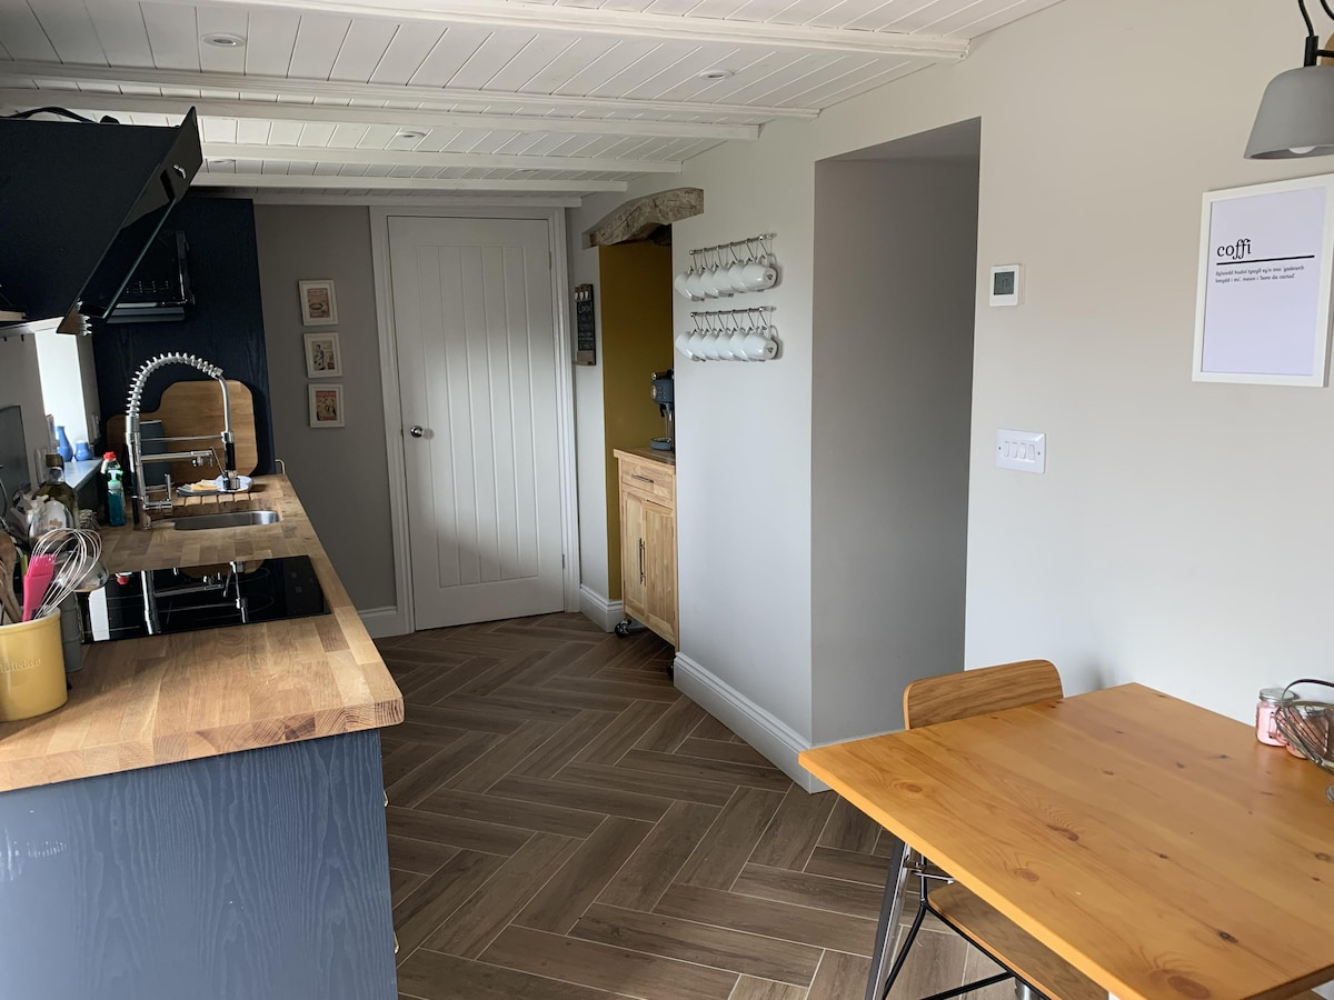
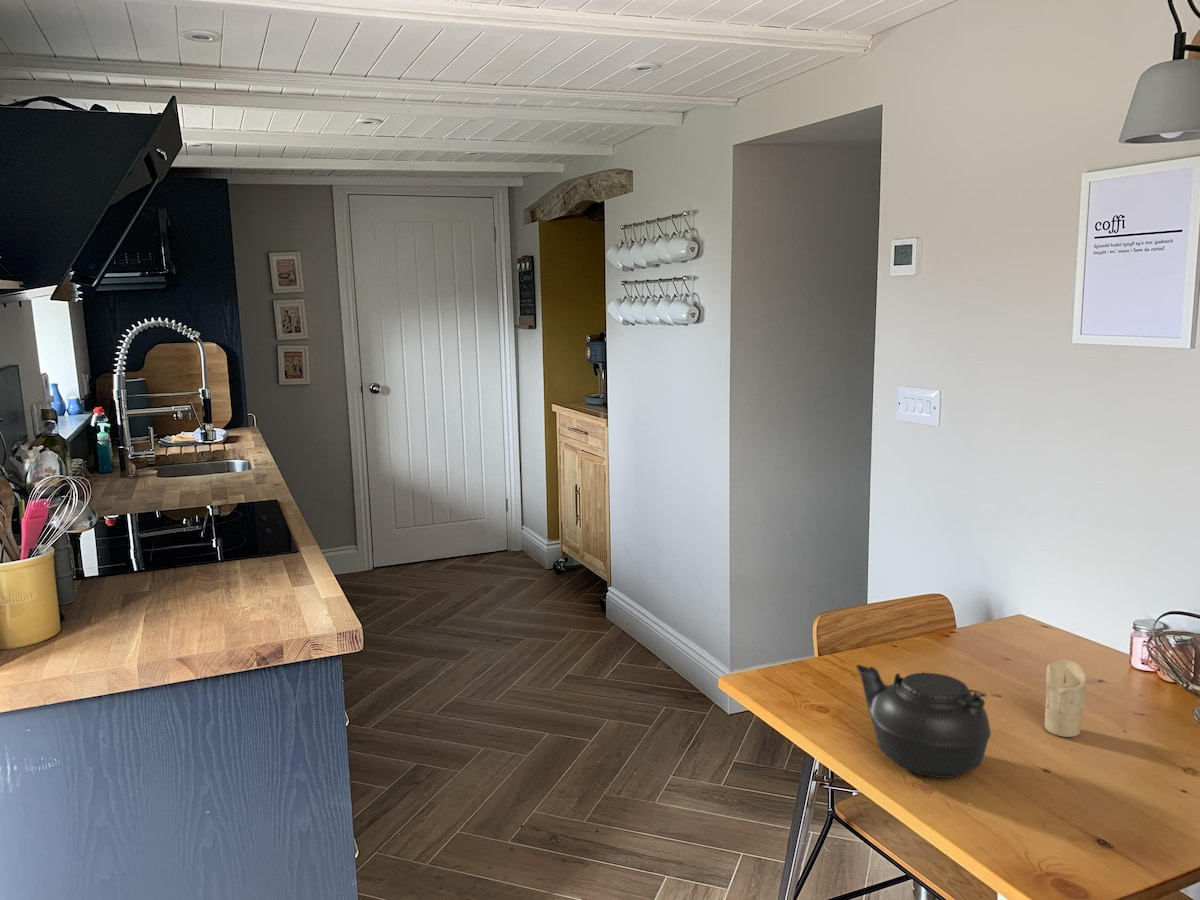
+ candle [1044,660,1087,738]
+ teapot [855,664,992,779]
